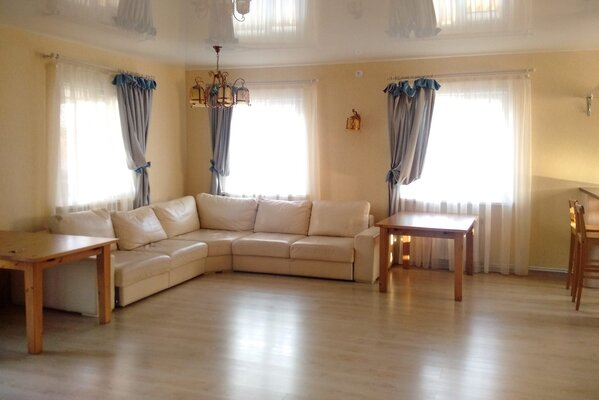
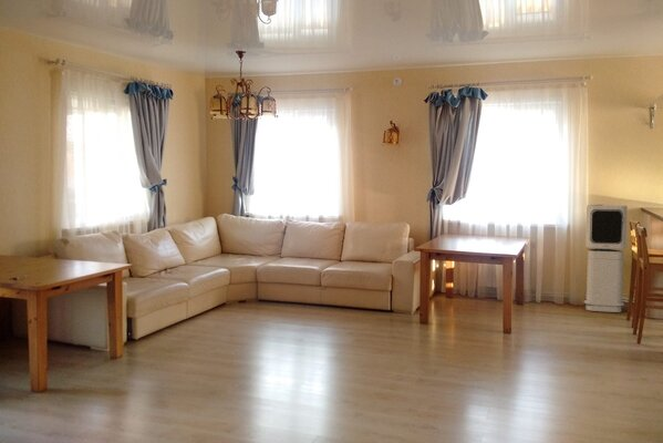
+ air purifier [583,204,629,313]
